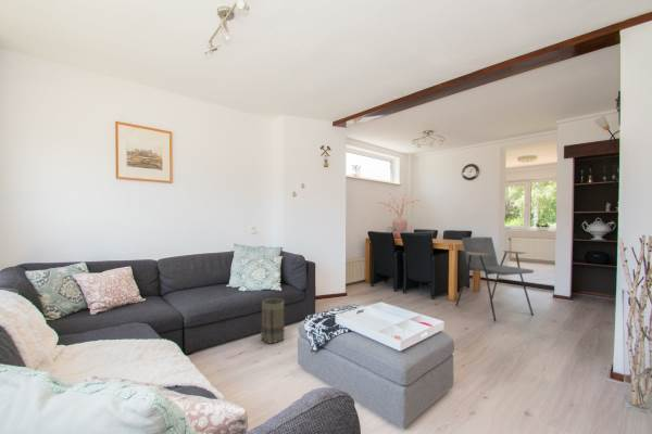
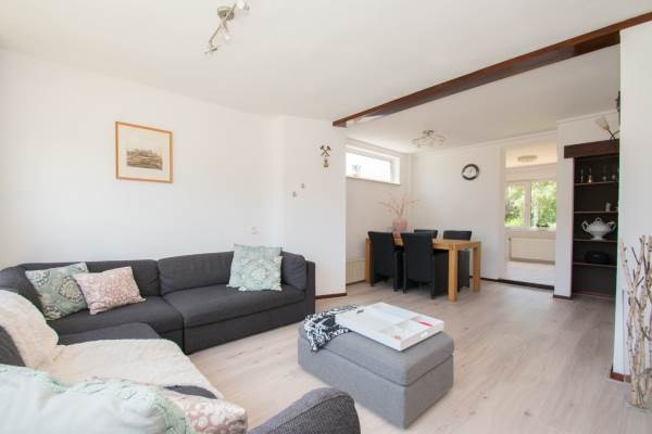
- armchair [454,237,535,322]
- basket [260,297,286,345]
